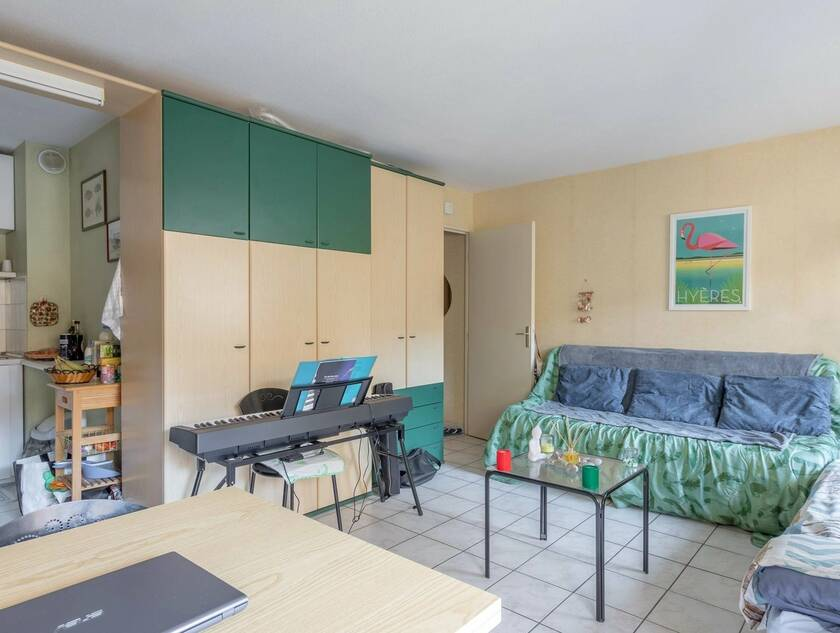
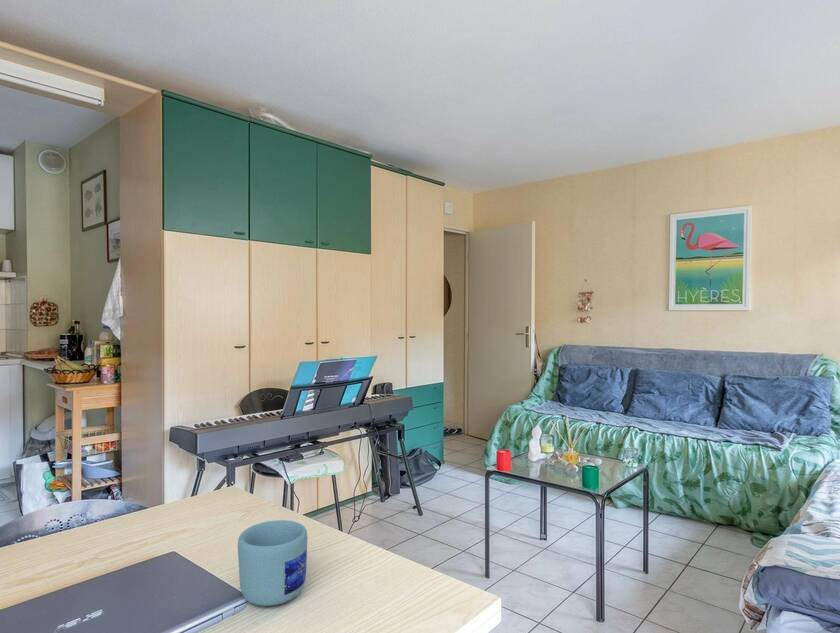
+ mug [237,519,308,607]
